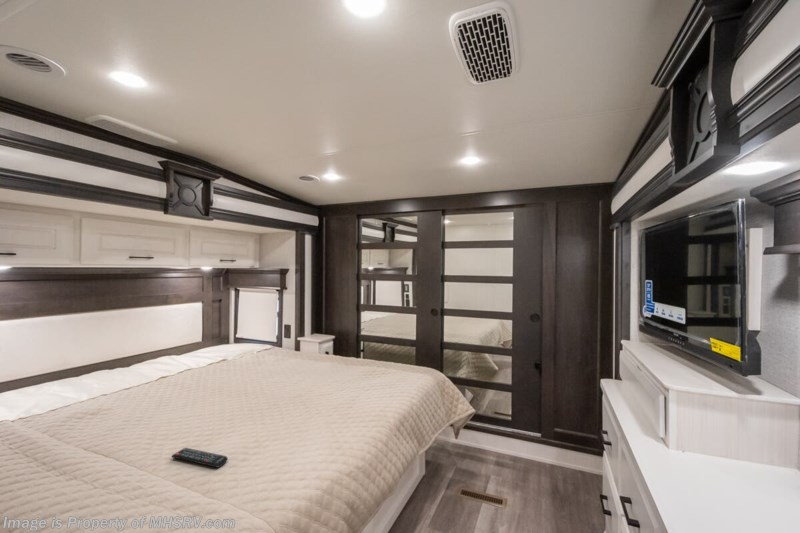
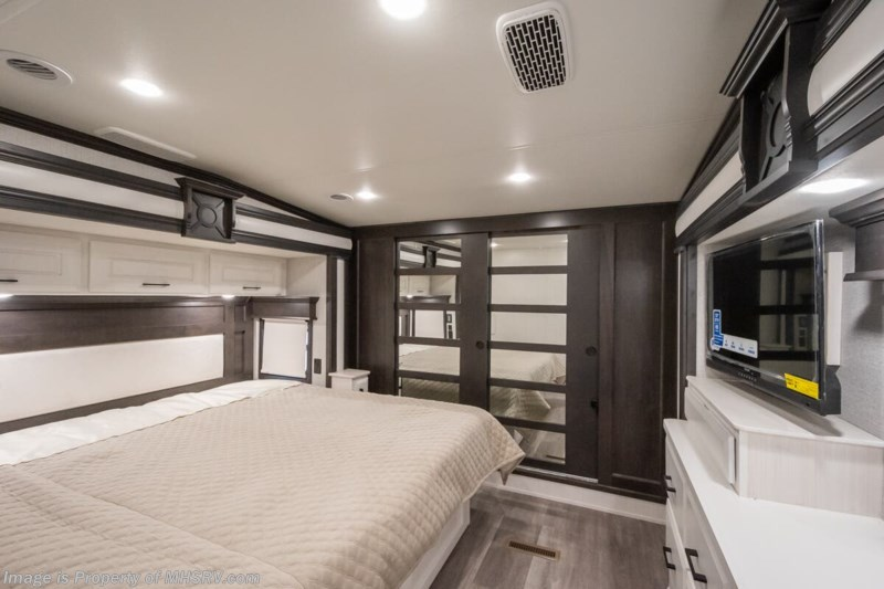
- remote control [171,447,229,469]
